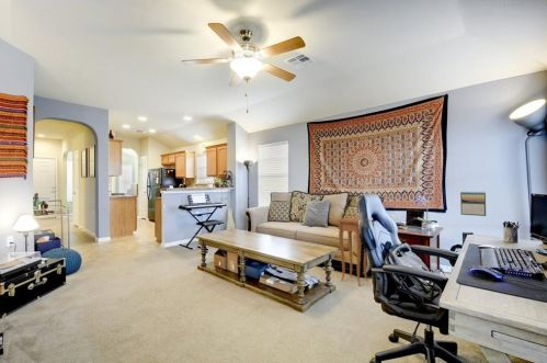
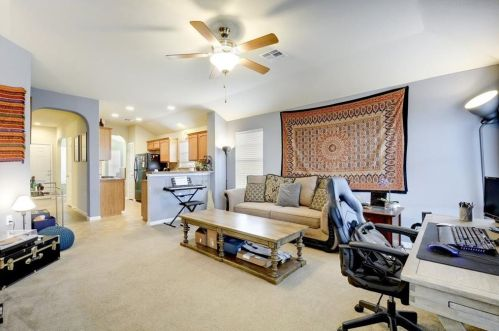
- side table [337,216,368,287]
- calendar [459,190,487,217]
